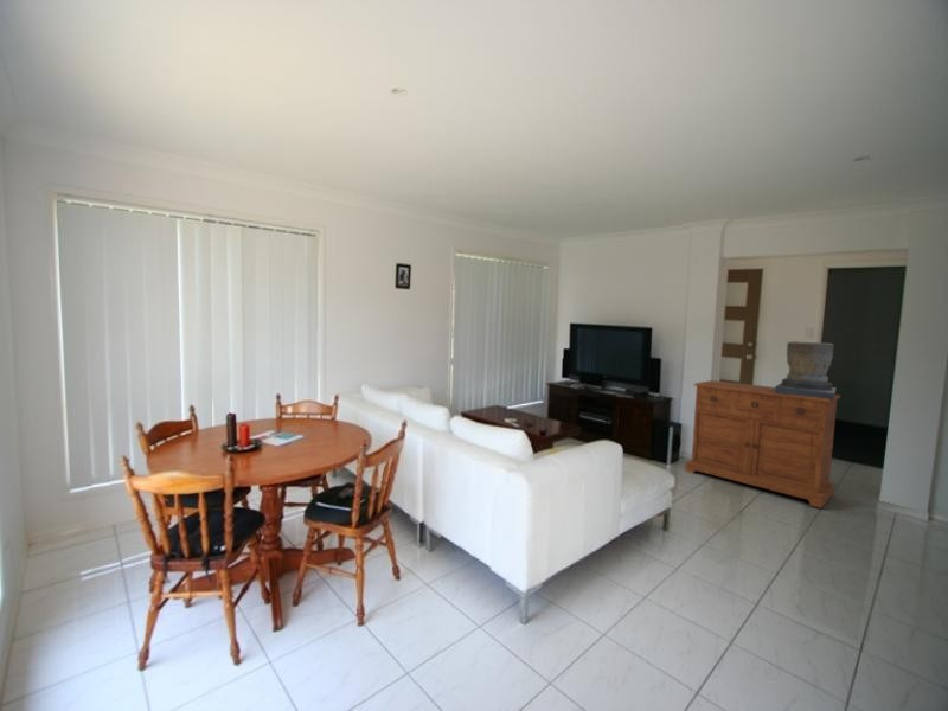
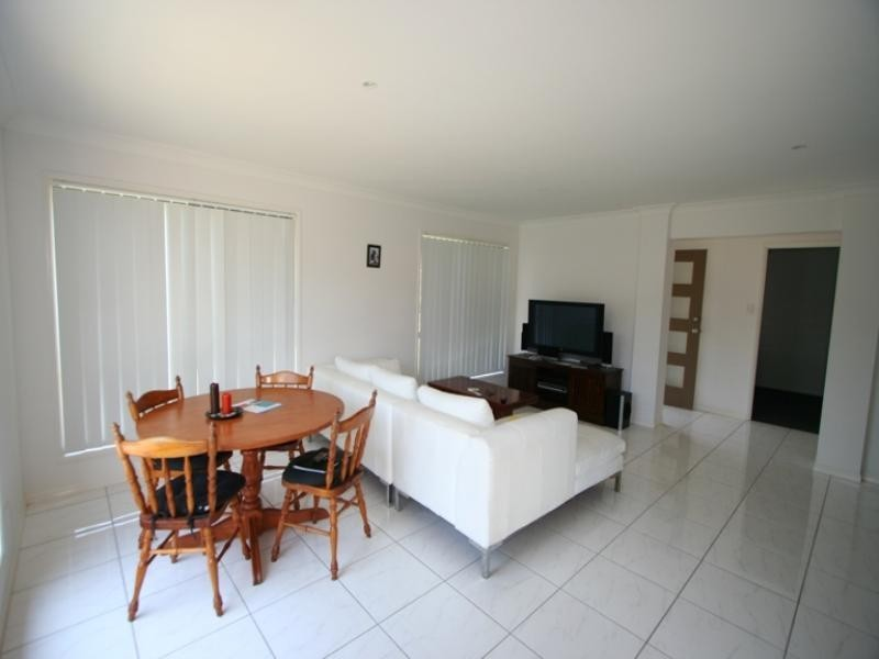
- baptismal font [774,340,838,399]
- sideboard [684,379,841,510]
